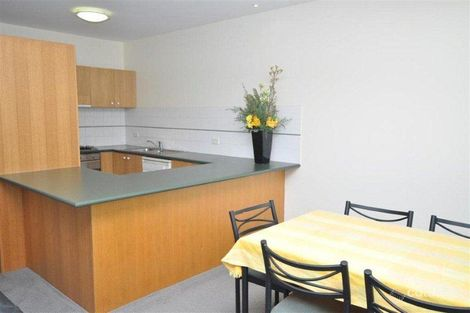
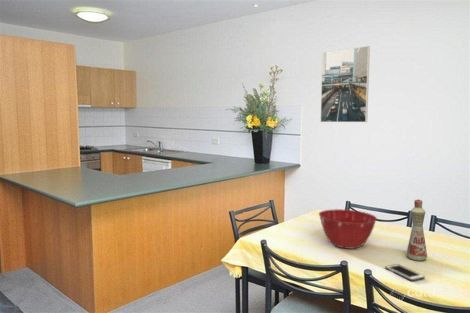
+ bottle [406,198,428,262]
+ mixing bowl [318,208,378,250]
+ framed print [319,45,371,123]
+ cell phone [385,263,426,282]
